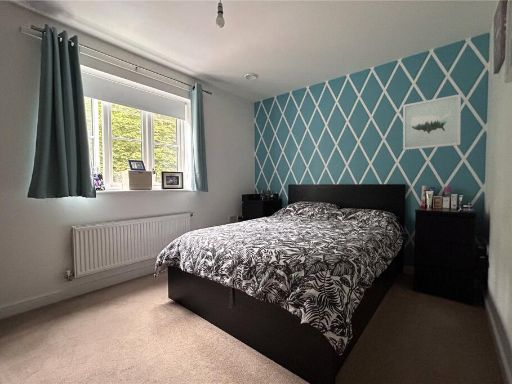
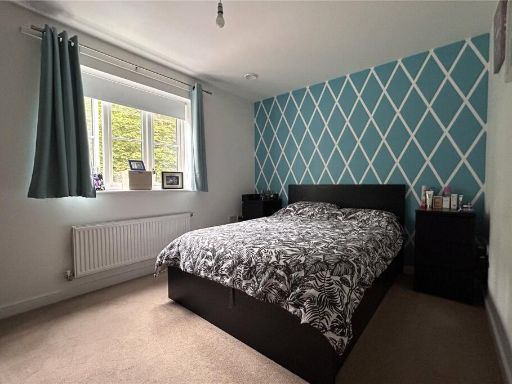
- wall art [402,93,462,151]
